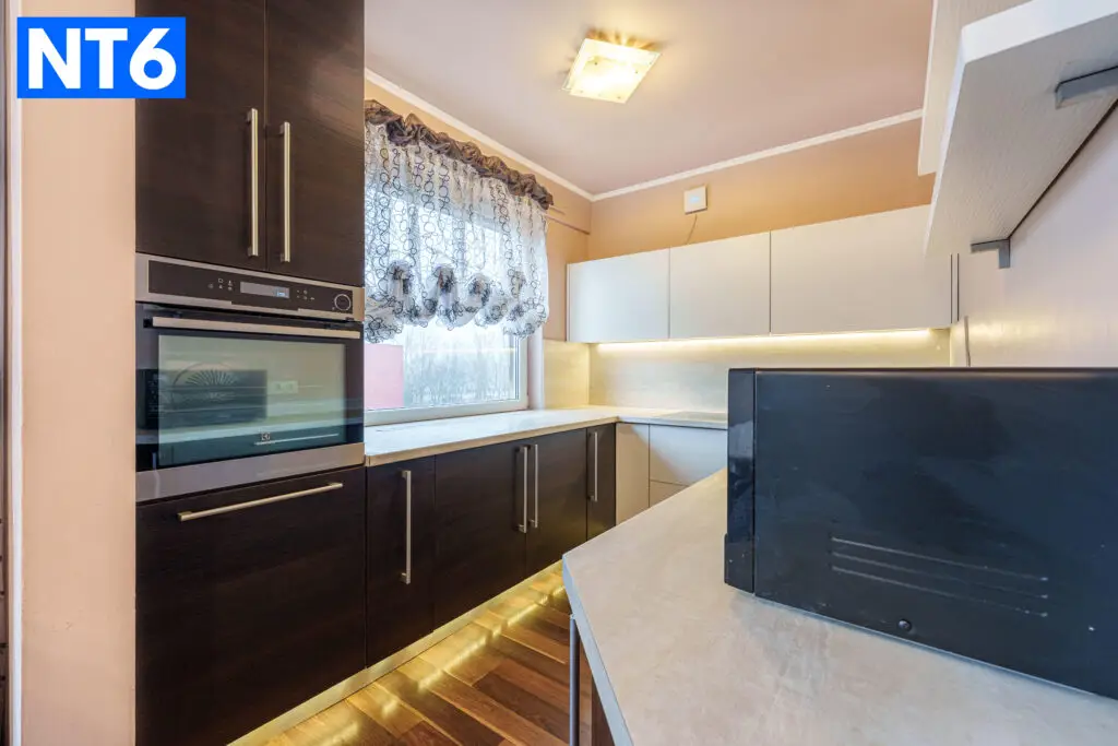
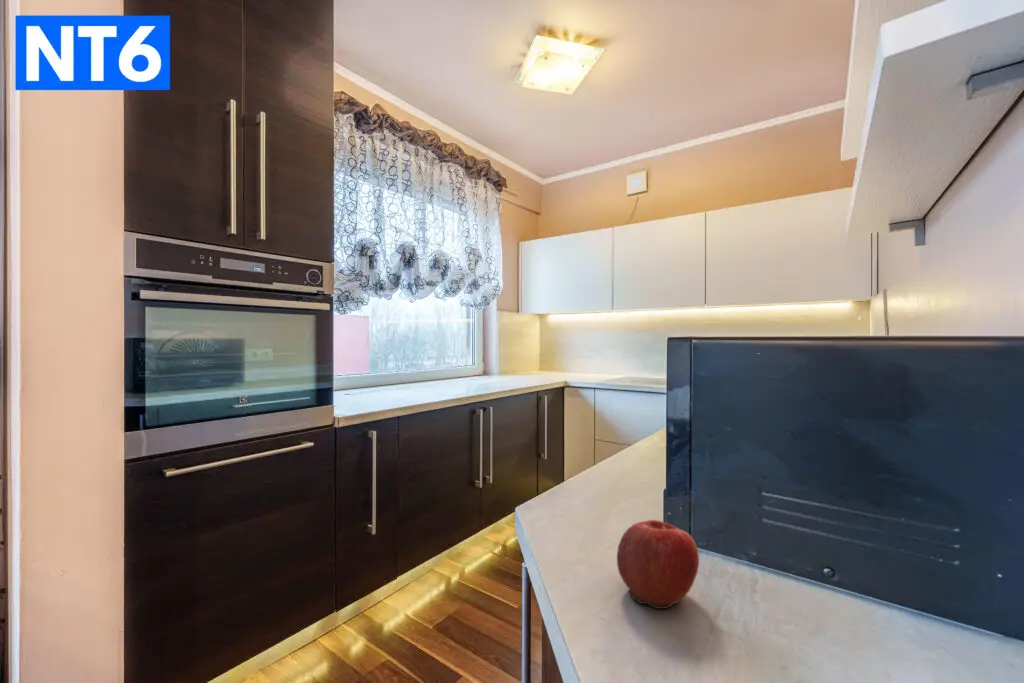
+ apple [616,519,700,610]
